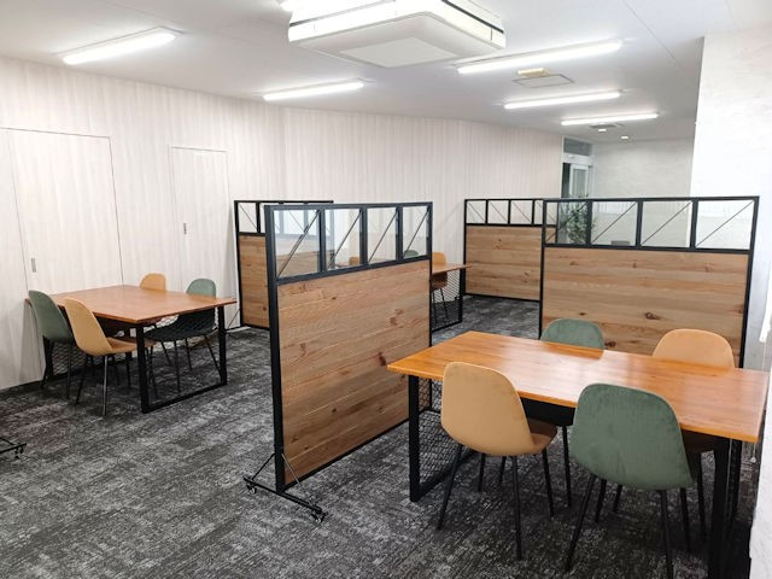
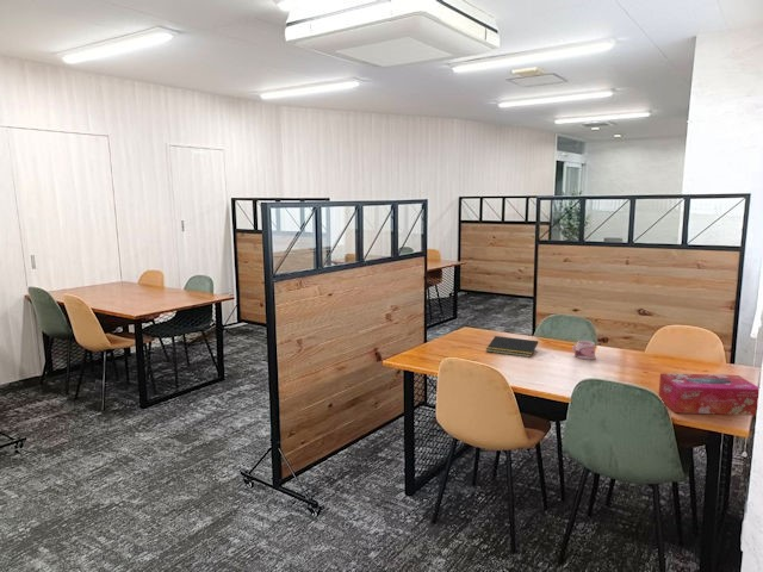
+ mug [571,340,596,361]
+ tissue box [657,372,759,417]
+ notepad [485,335,539,359]
